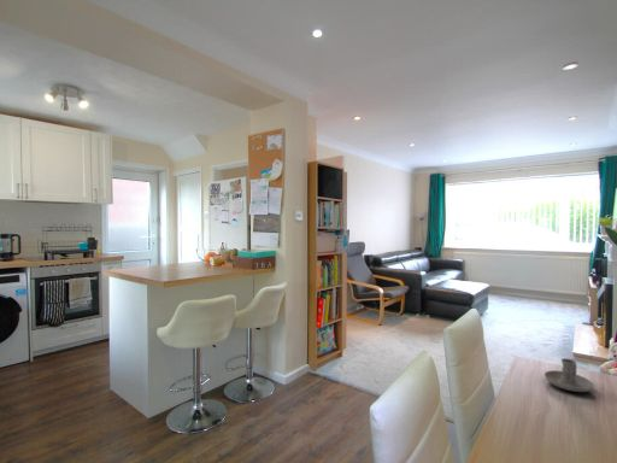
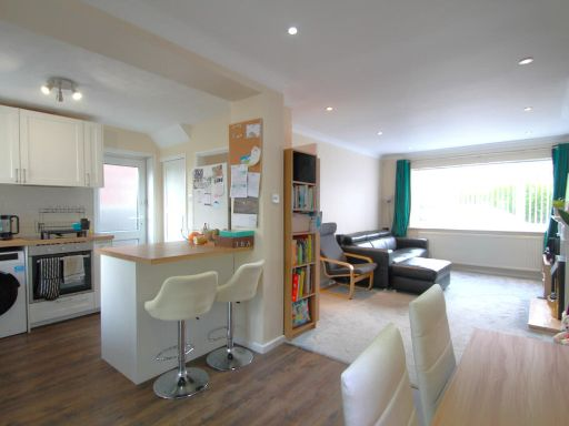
- candle holder [543,357,595,393]
